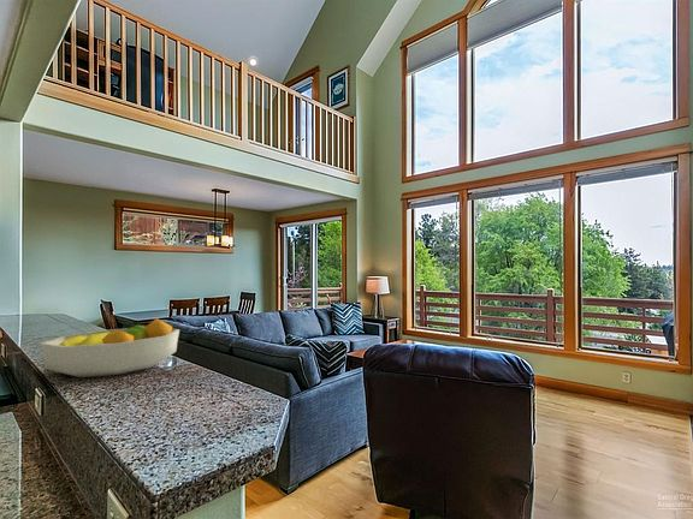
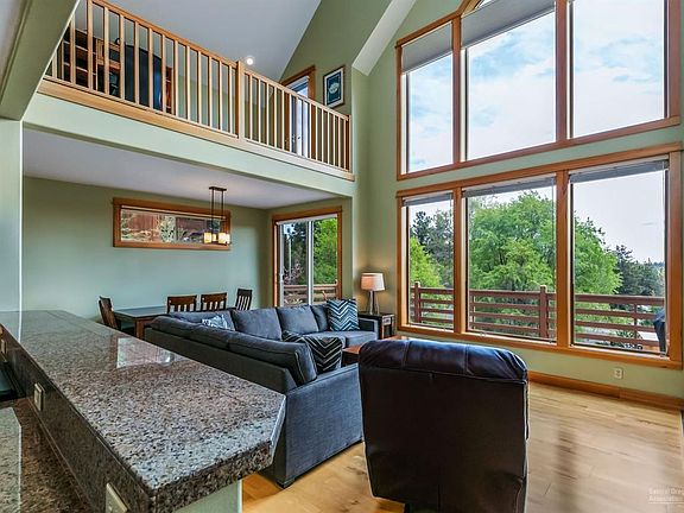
- fruit bowl [40,317,180,378]
